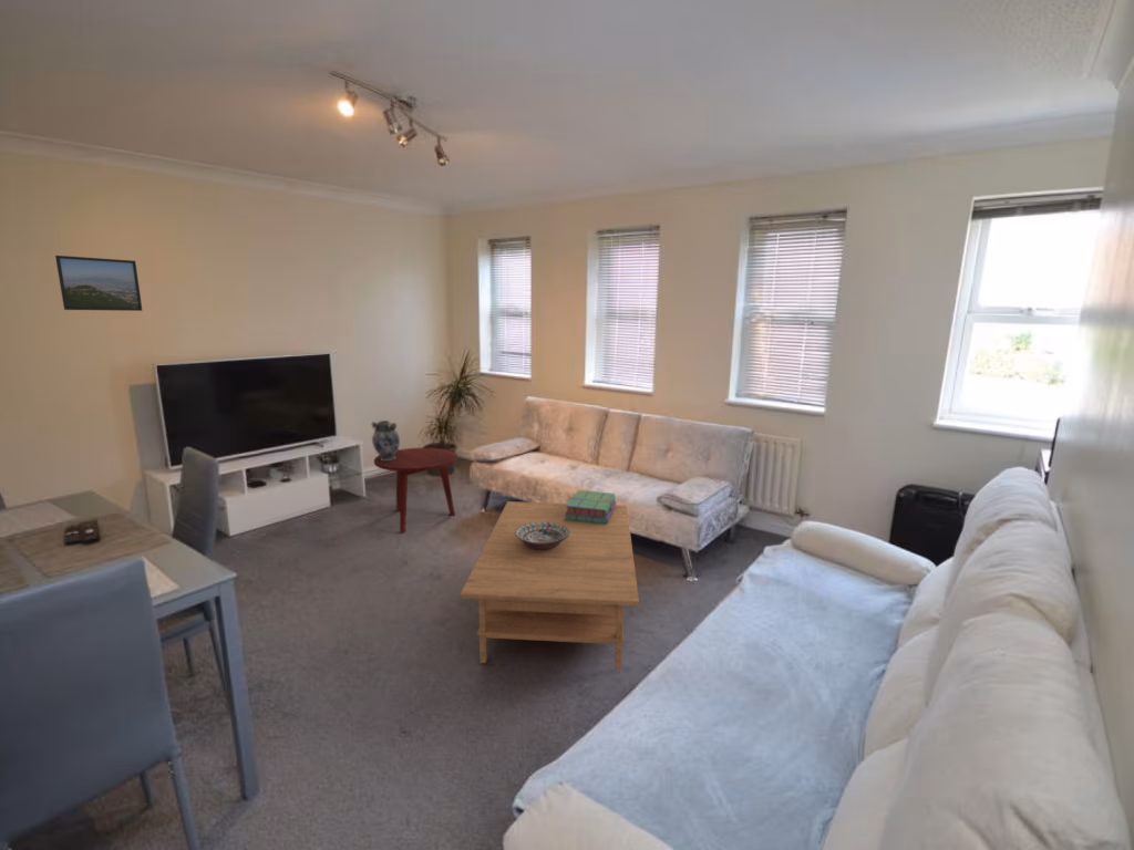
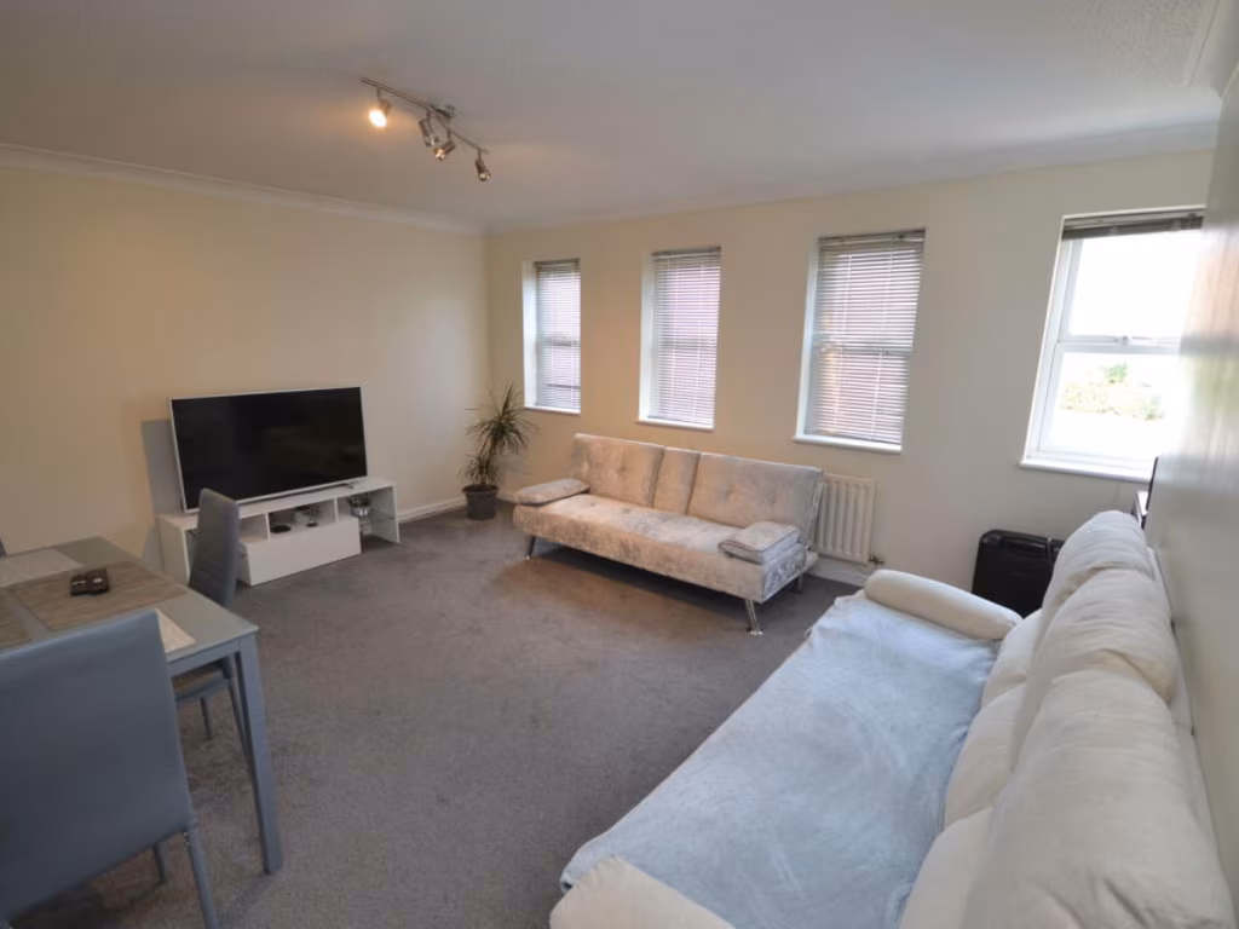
- decorative vase [371,419,401,460]
- coffee table [458,500,640,672]
- stack of books [564,489,617,525]
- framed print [54,255,143,312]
- decorative bowl [515,522,569,550]
- side table [373,447,458,533]
